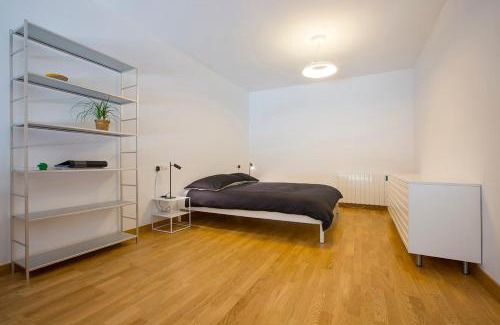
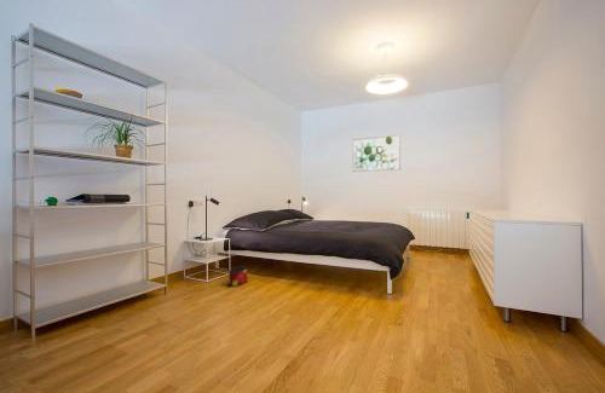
+ wall art [352,134,402,173]
+ bag [226,265,249,288]
